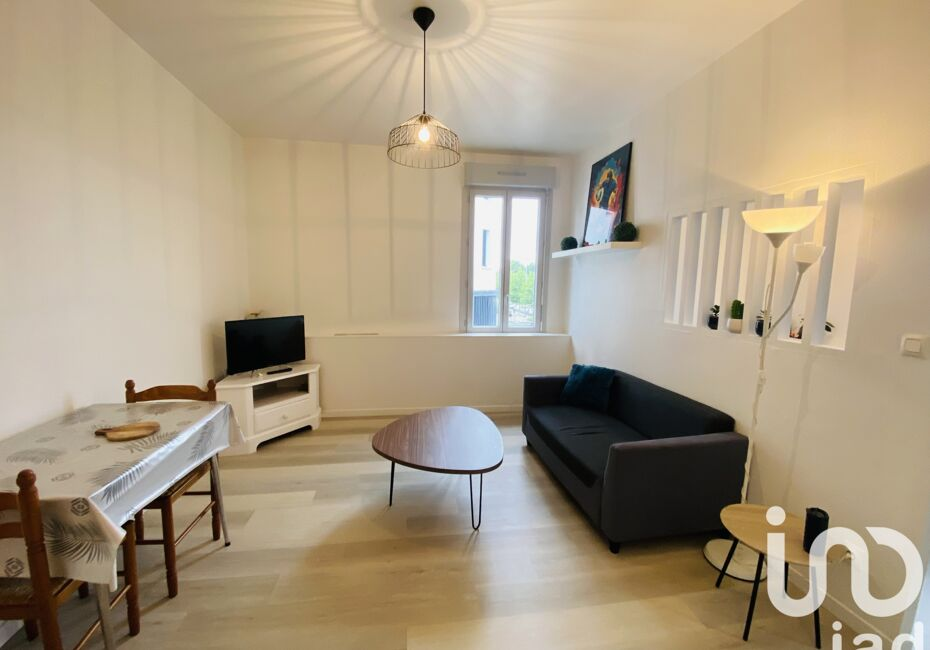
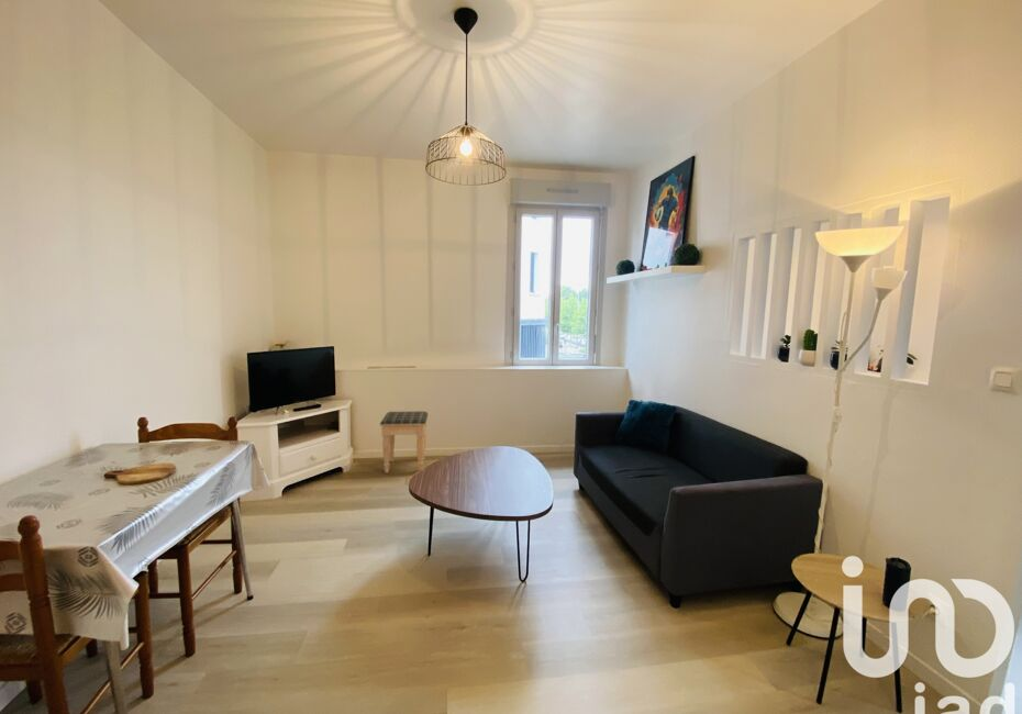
+ footstool [379,410,430,475]
